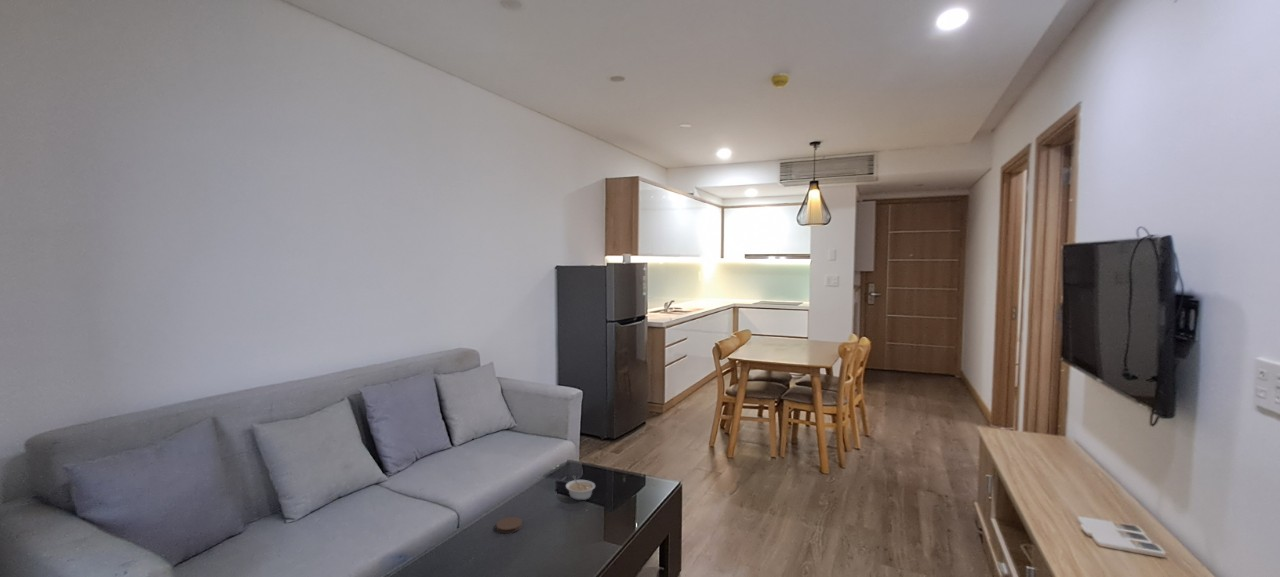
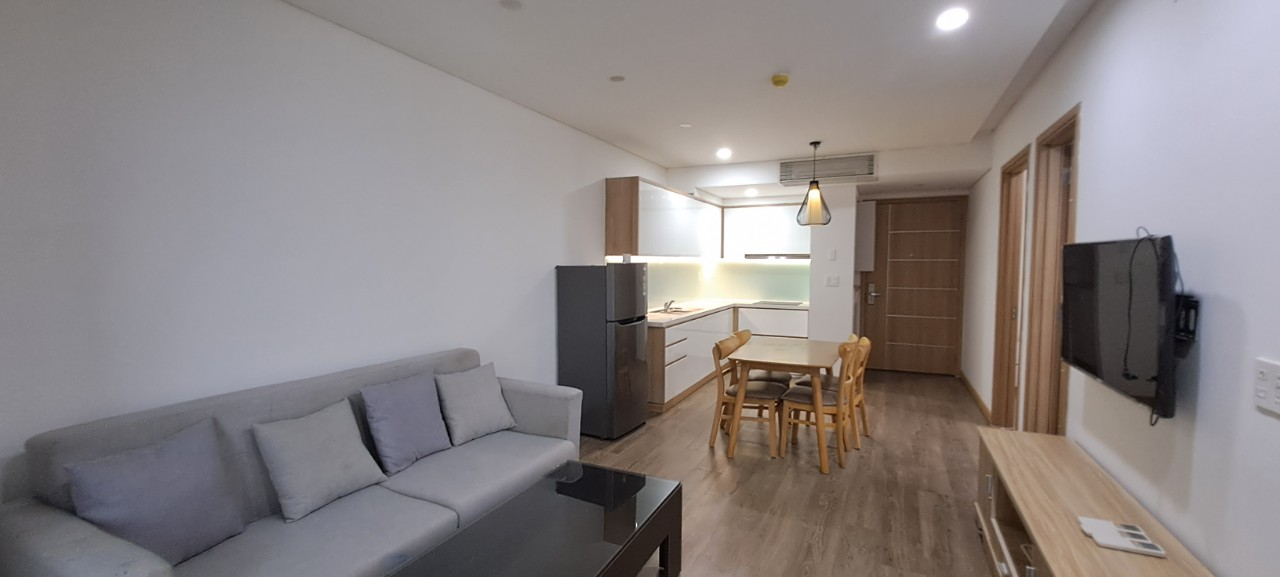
- coaster [495,516,523,534]
- legume [565,475,596,501]
